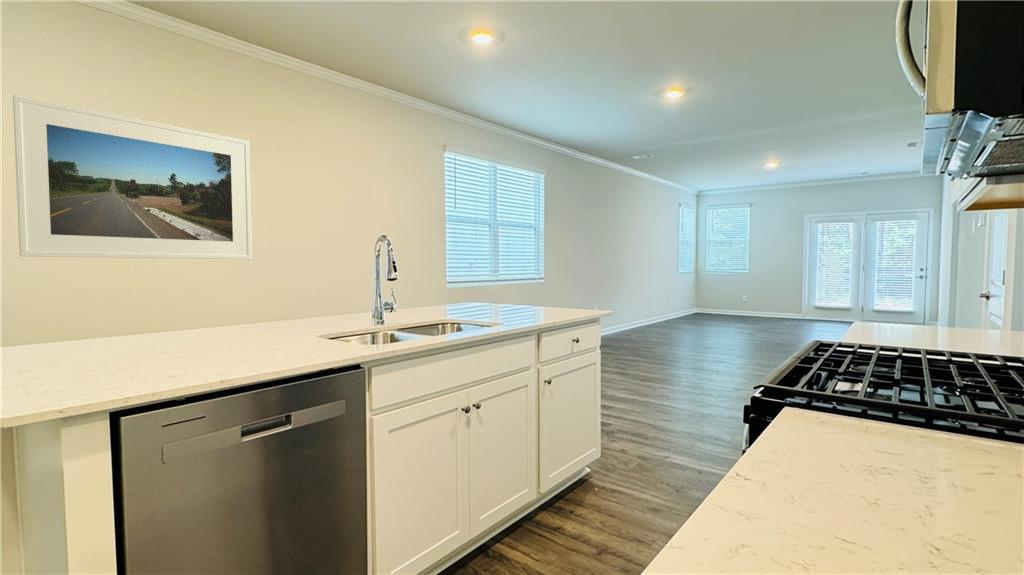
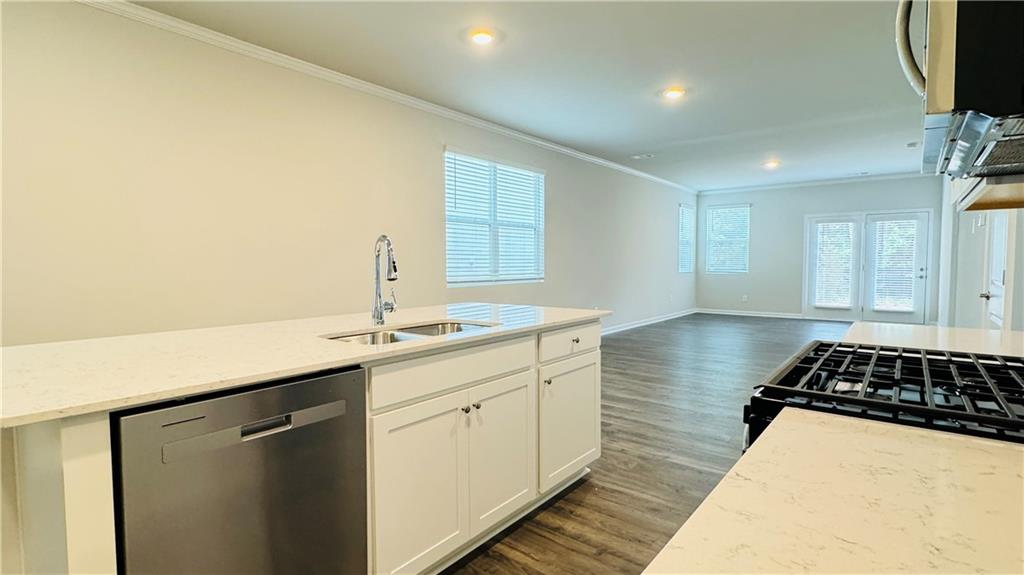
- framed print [12,94,253,260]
